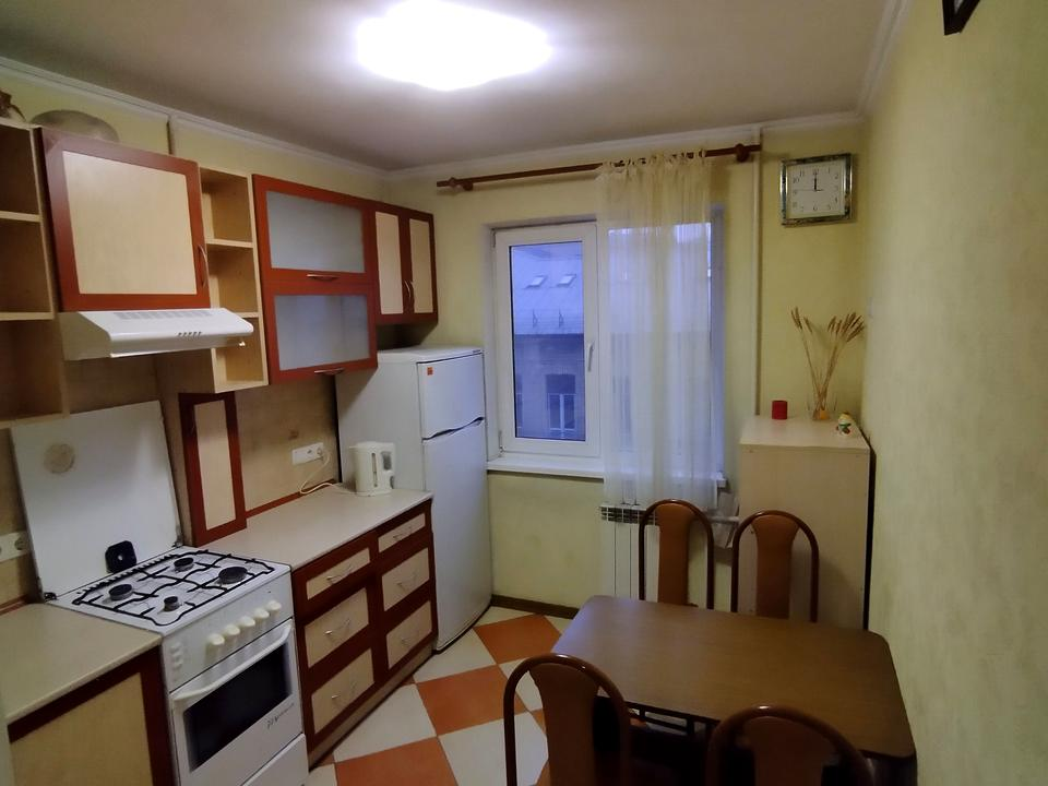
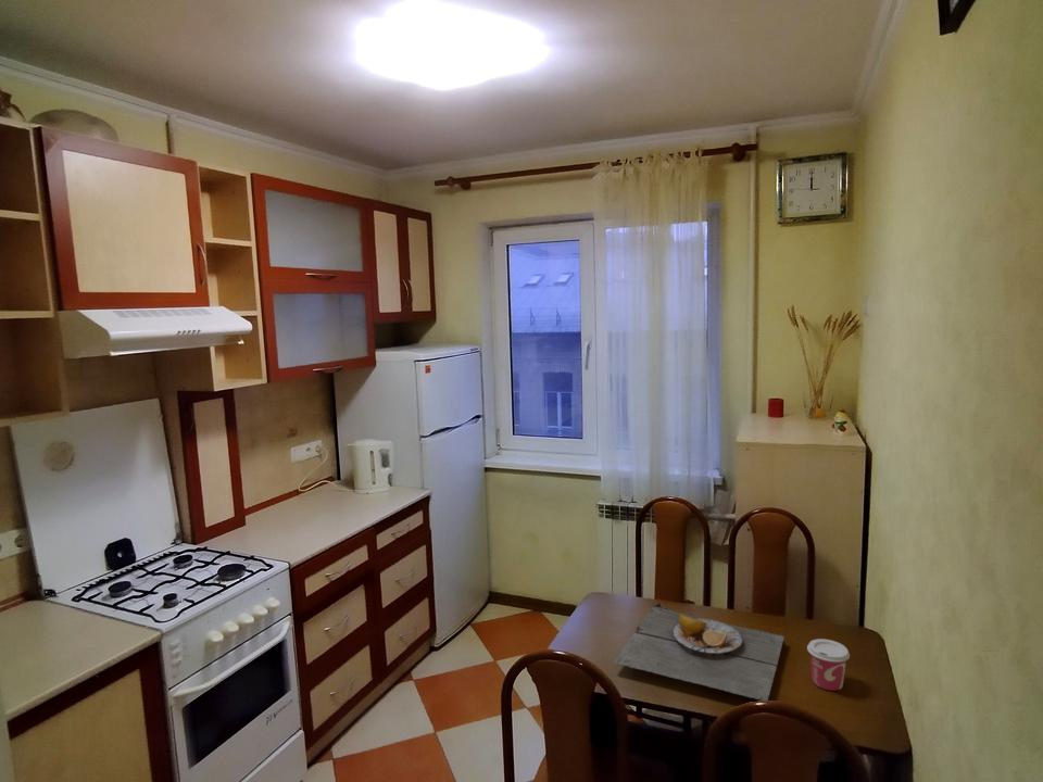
+ cup [806,638,851,692]
+ plate [613,602,786,702]
